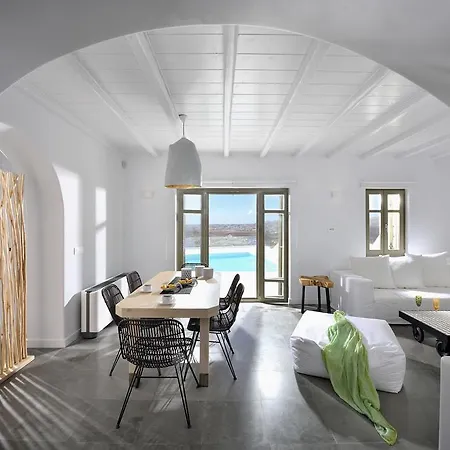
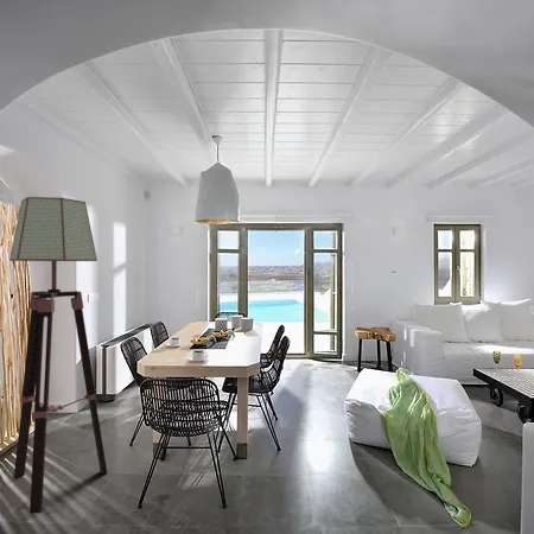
+ floor lamp [8,196,108,515]
